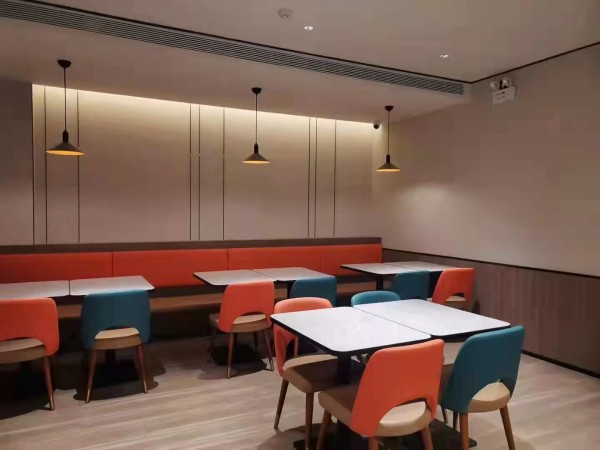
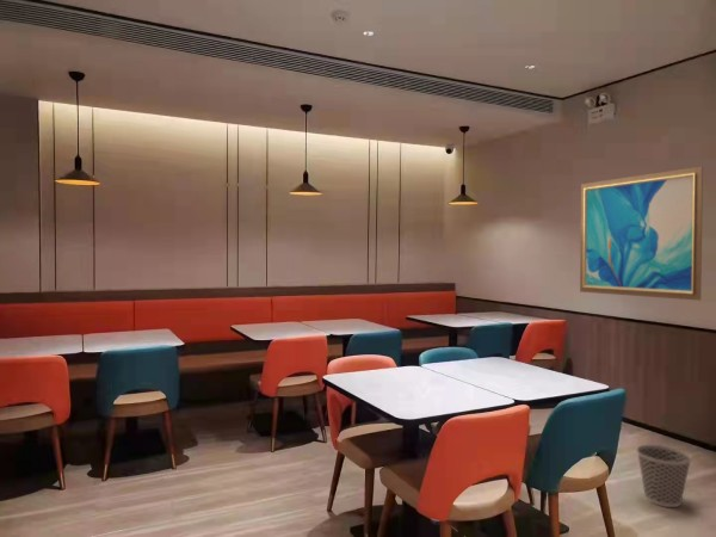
+ wall art [579,165,704,302]
+ wastebasket [635,444,693,508]
